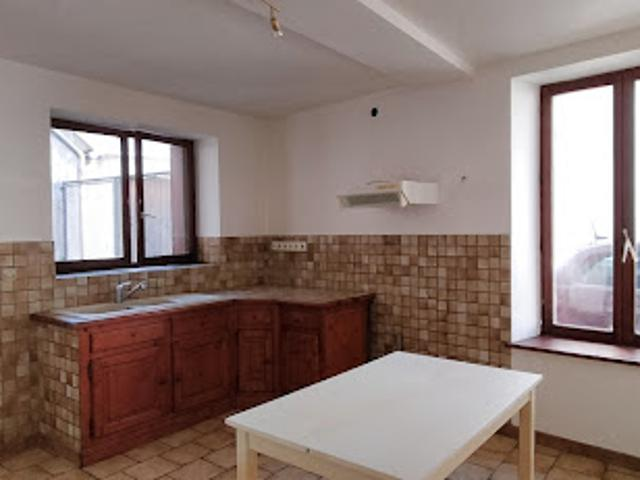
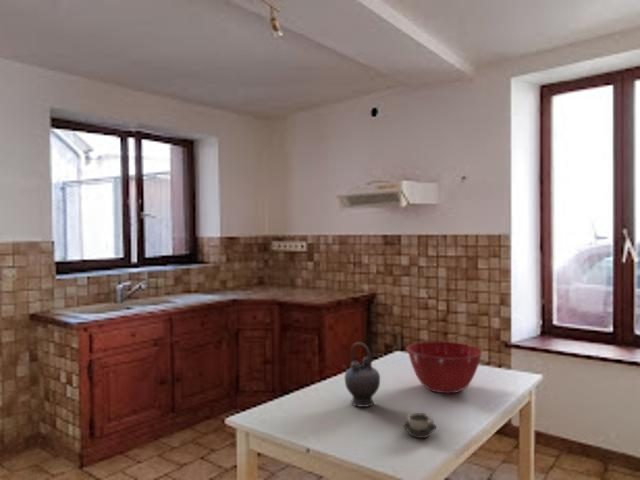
+ mixing bowl [406,341,483,394]
+ cup [402,412,437,439]
+ teapot [341,341,381,408]
